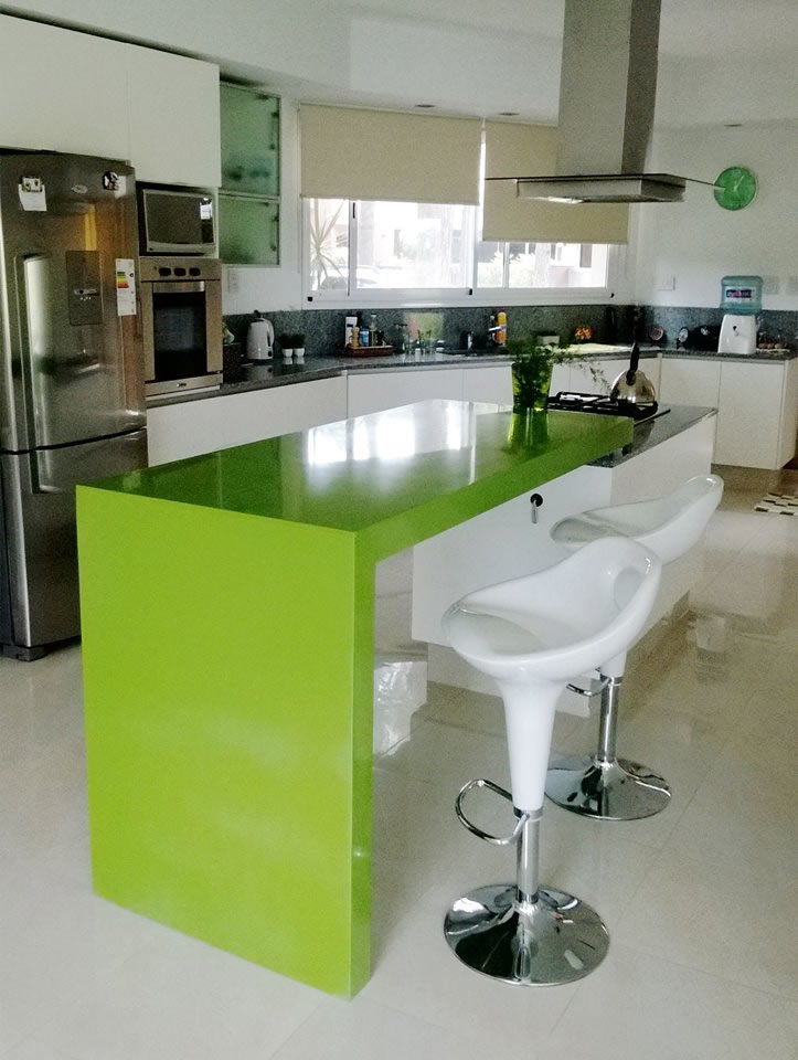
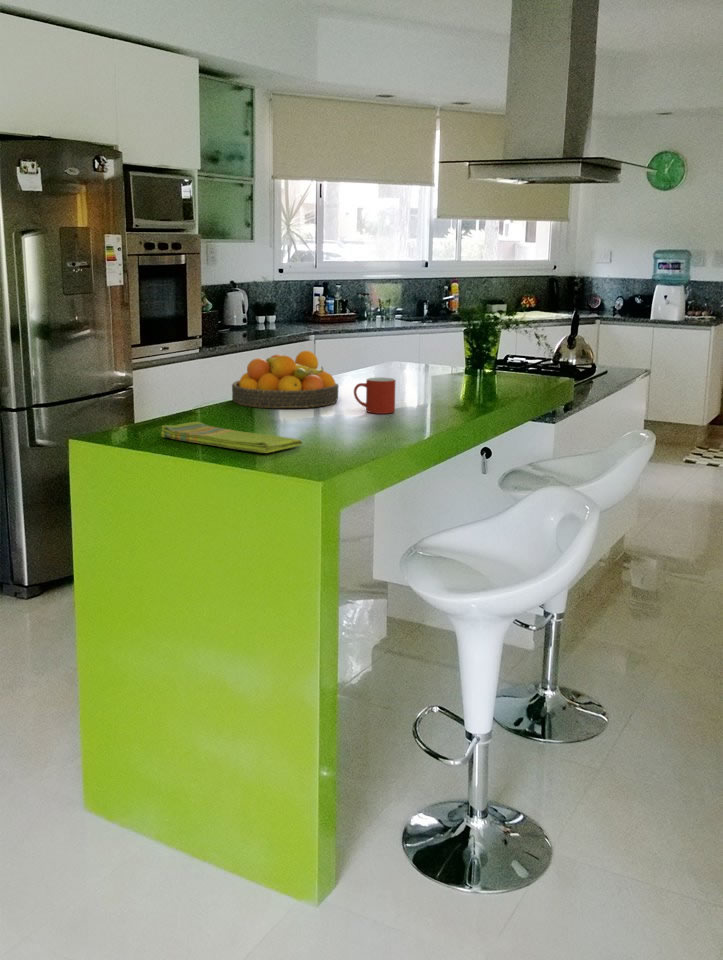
+ mug [353,376,396,415]
+ dish towel [160,421,303,454]
+ fruit bowl [231,350,339,409]
